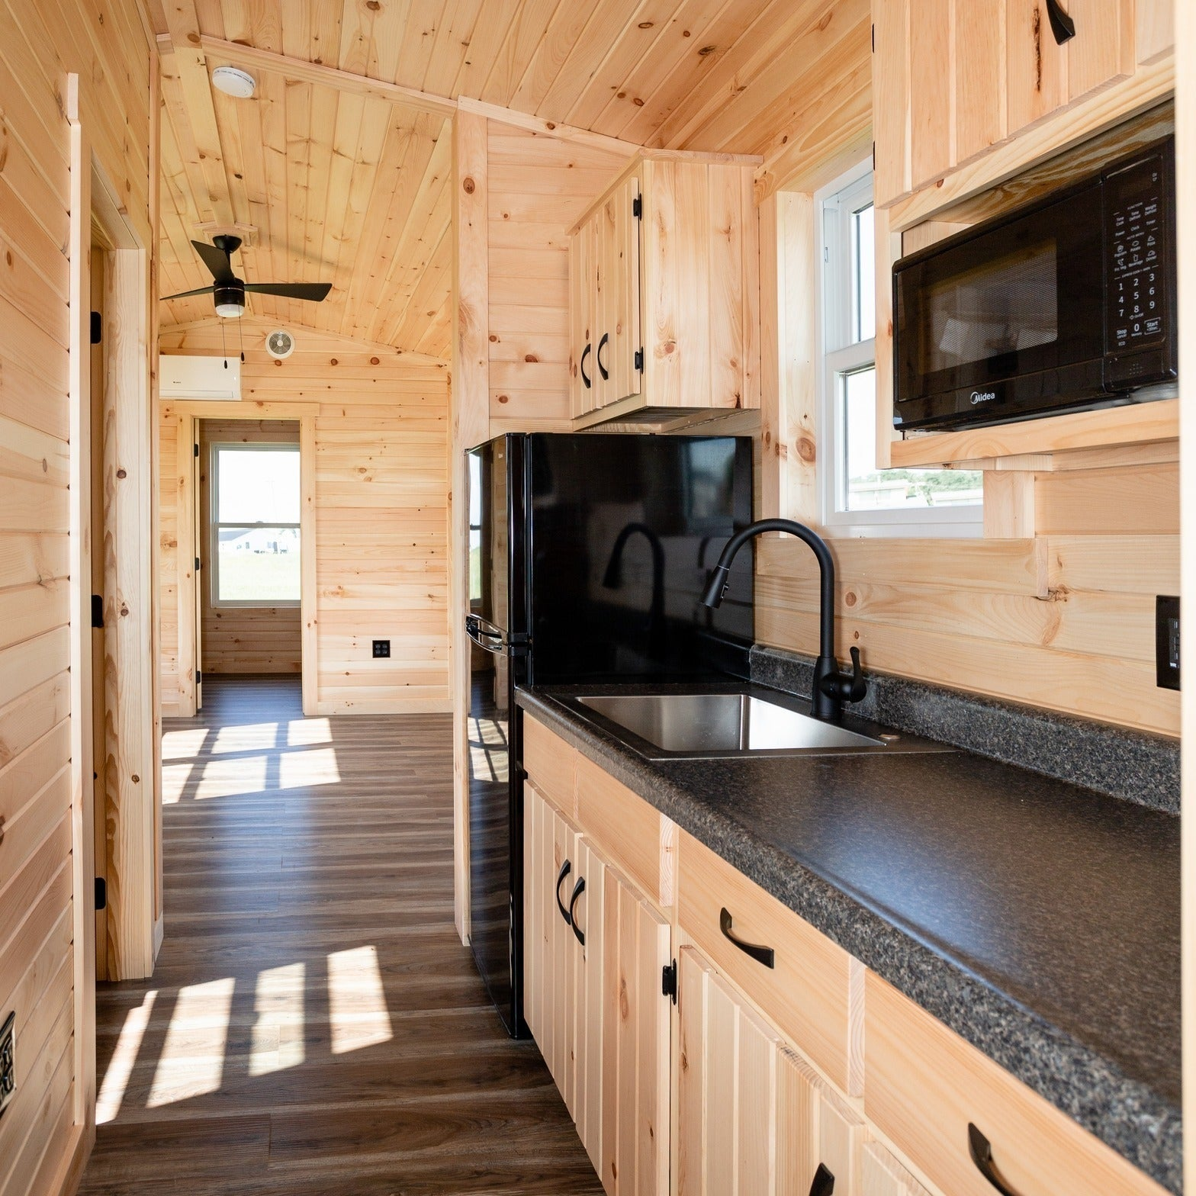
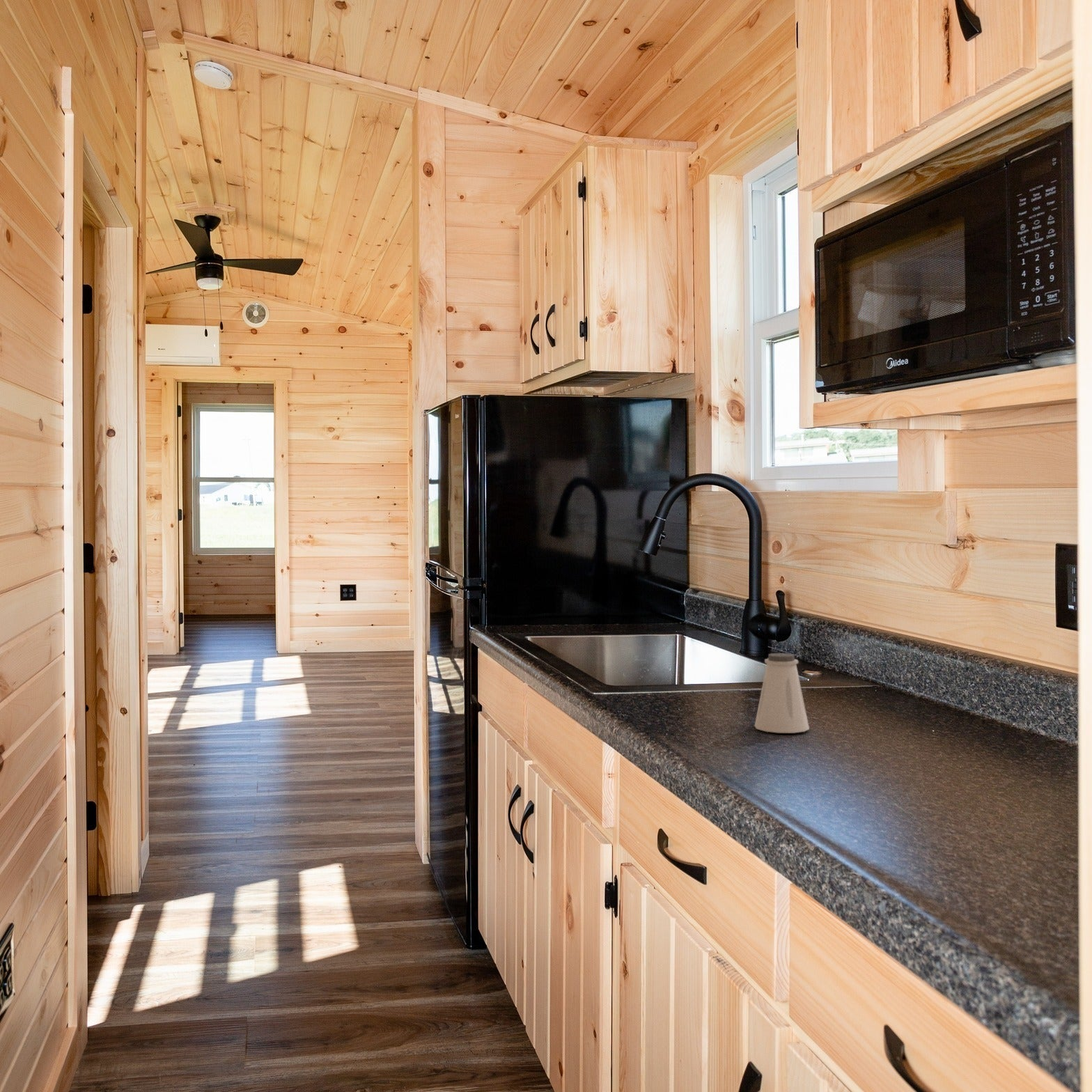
+ saltshaker [754,653,810,733]
